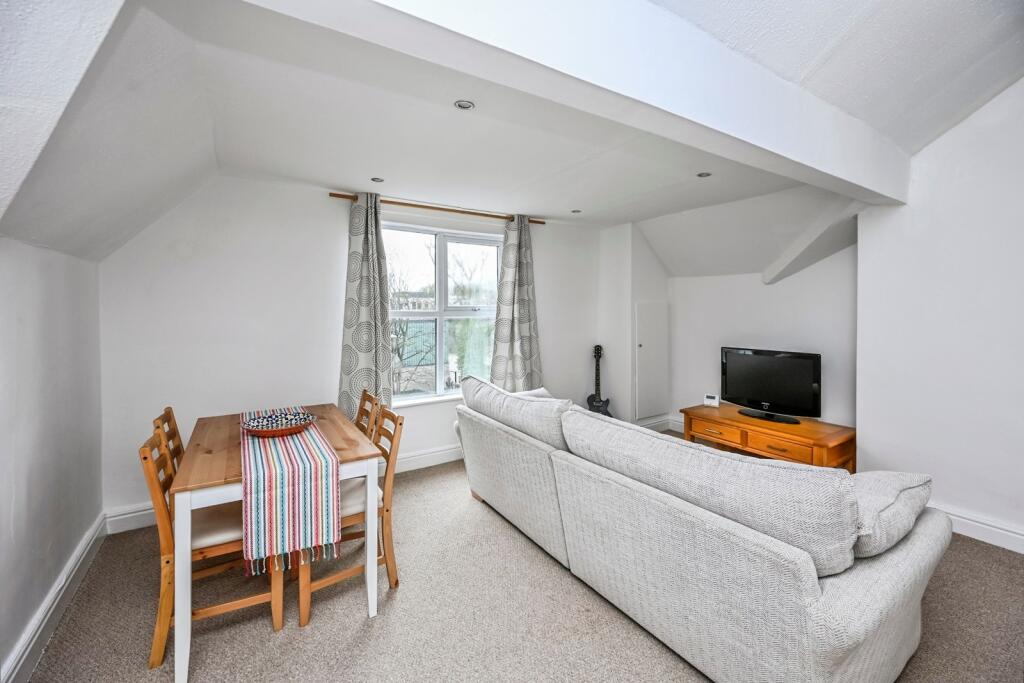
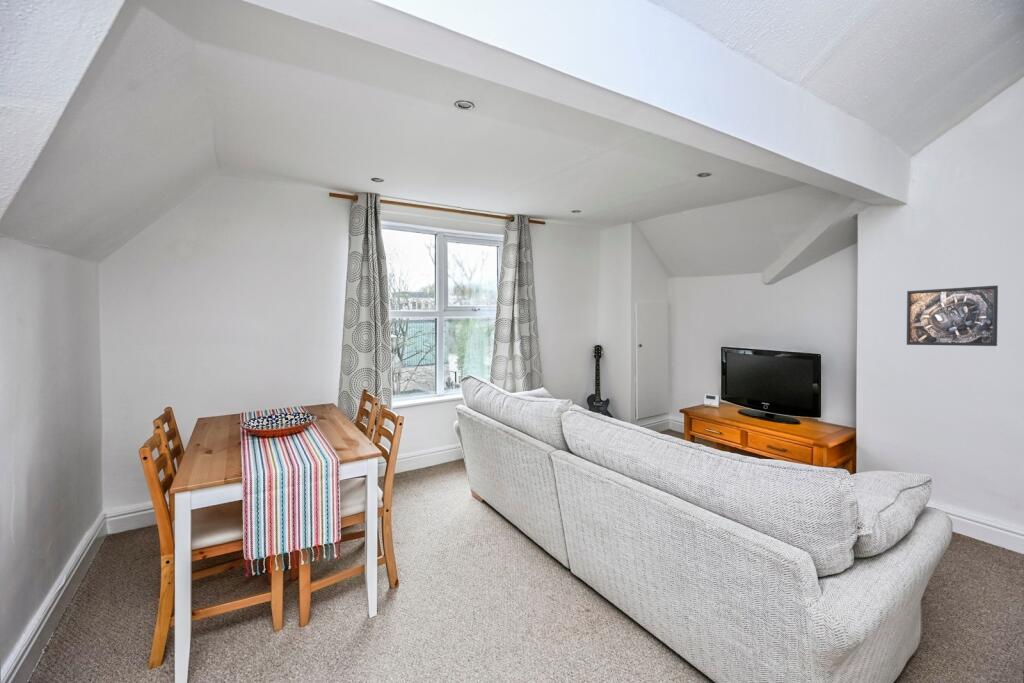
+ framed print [906,285,999,347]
